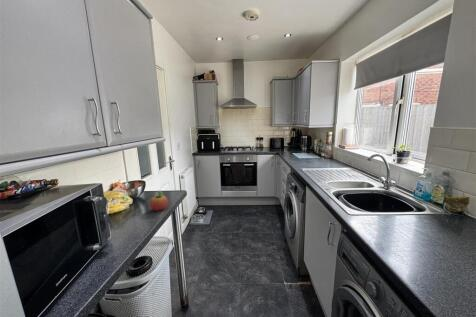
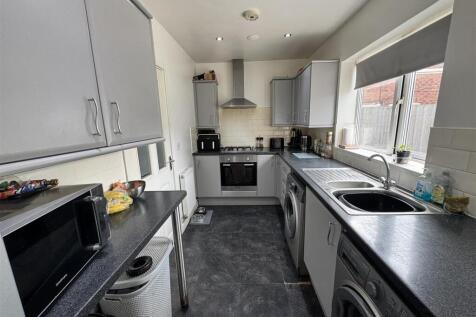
- fruit [149,190,169,212]
